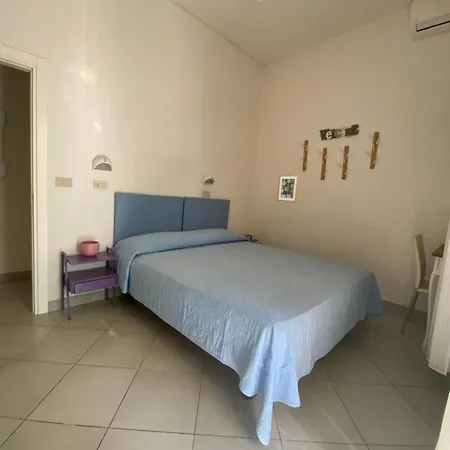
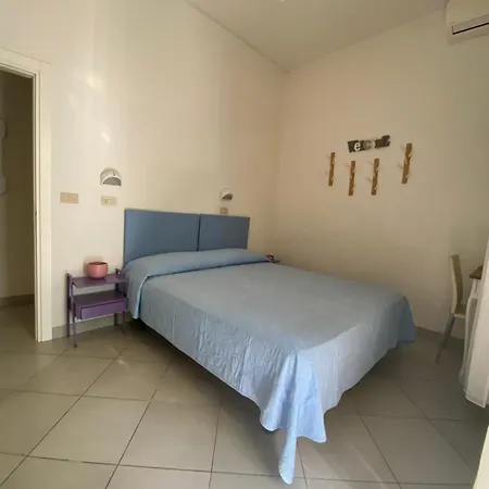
- wall art [276,174,300,203]
